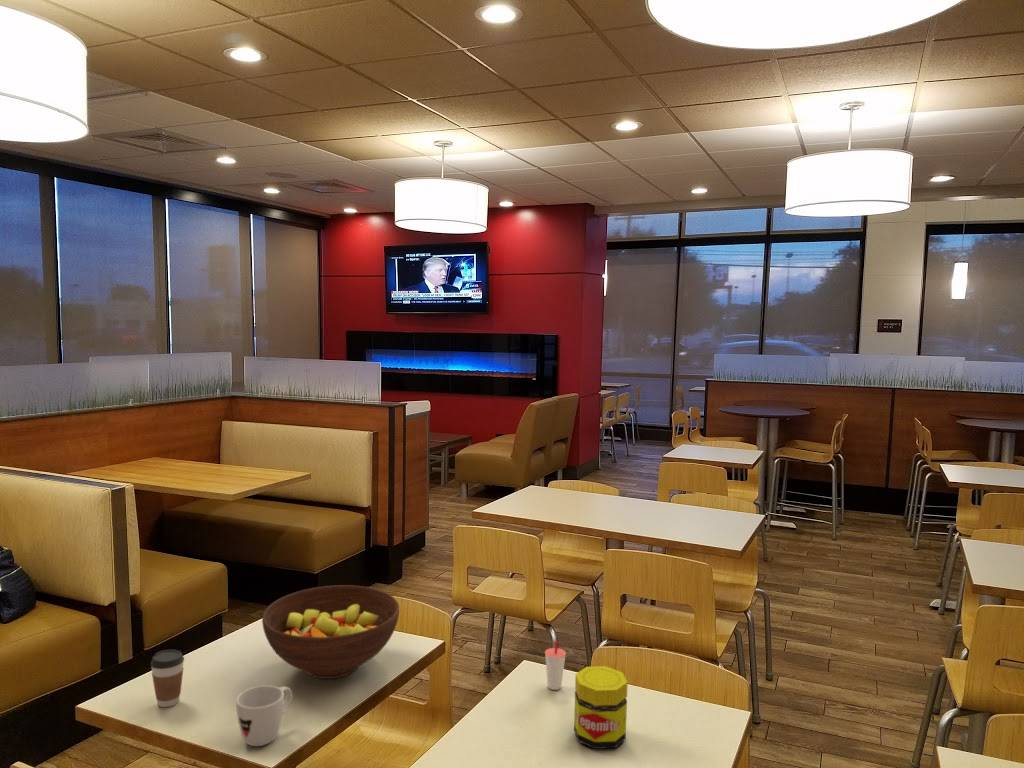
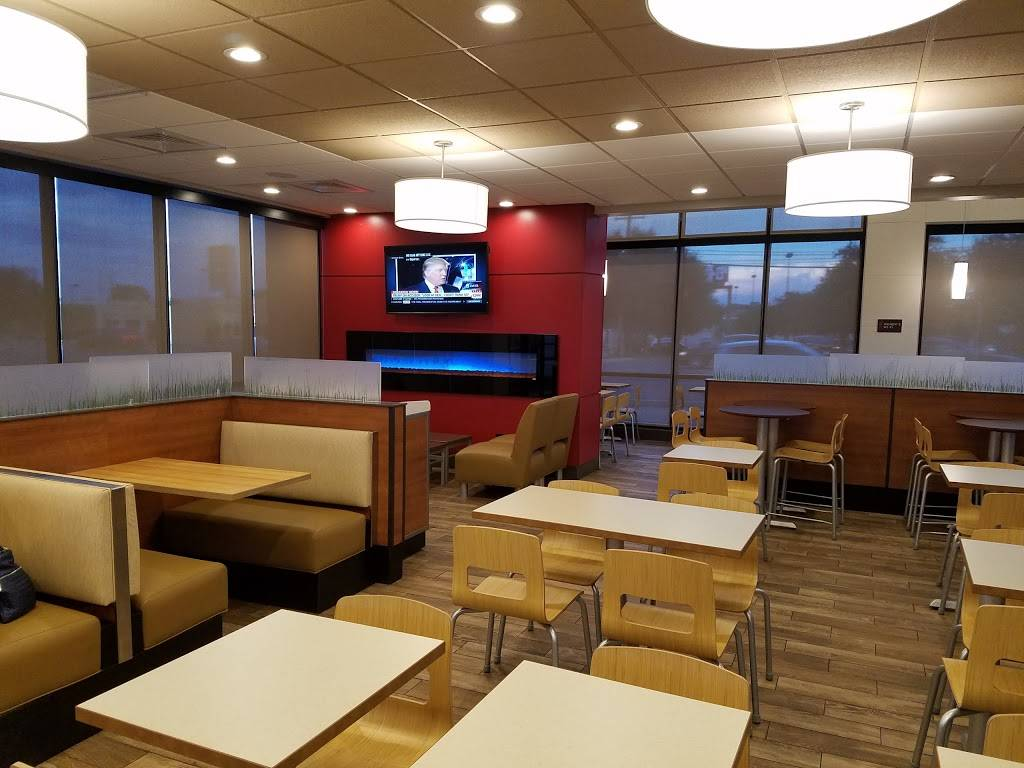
- mug [235,684,293,747]
- jar [573,665,629,750]
- coffee cup [150,649,185,708]
- cup [544,640,567,691]
- fruit bowl [261,584,400,680]
